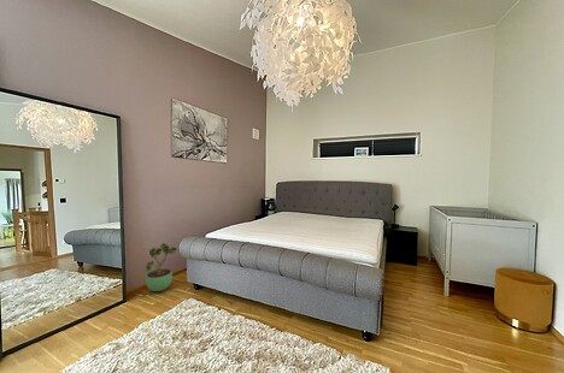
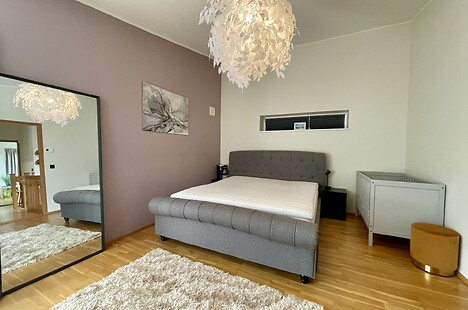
- potted plant [145,242,177,292]
